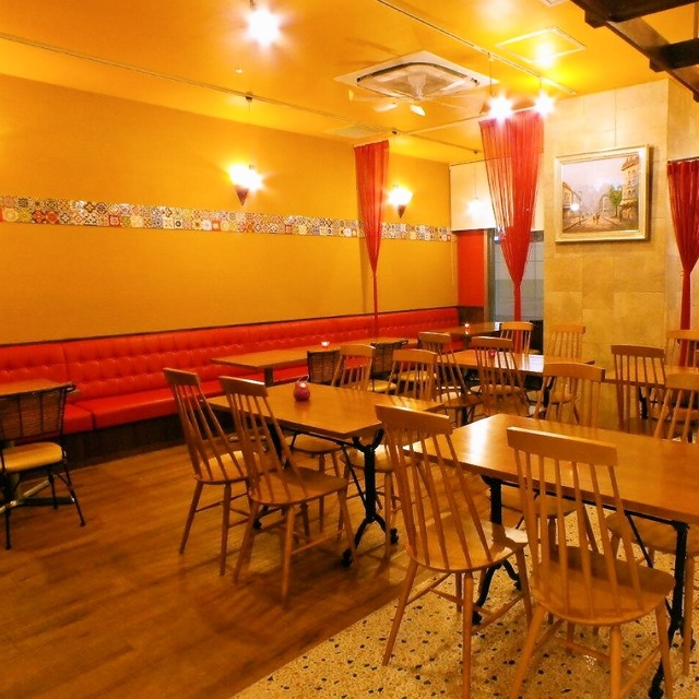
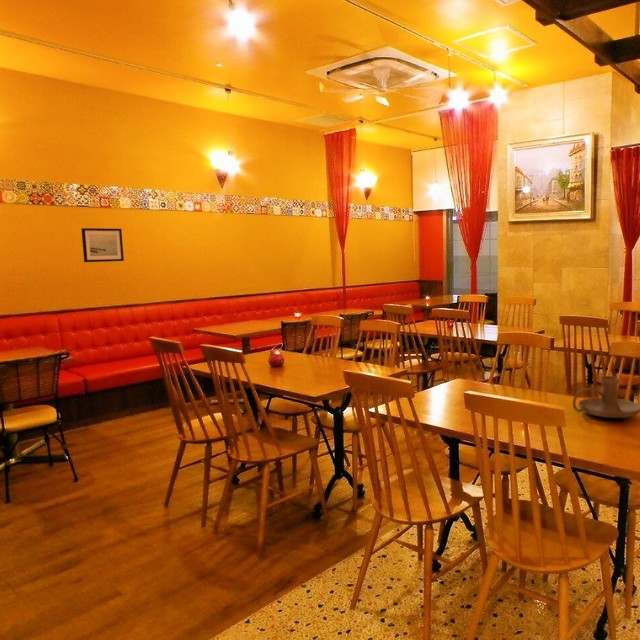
+ candle holder [572,375,640,419]
+ wall art [80,227,125,263]
